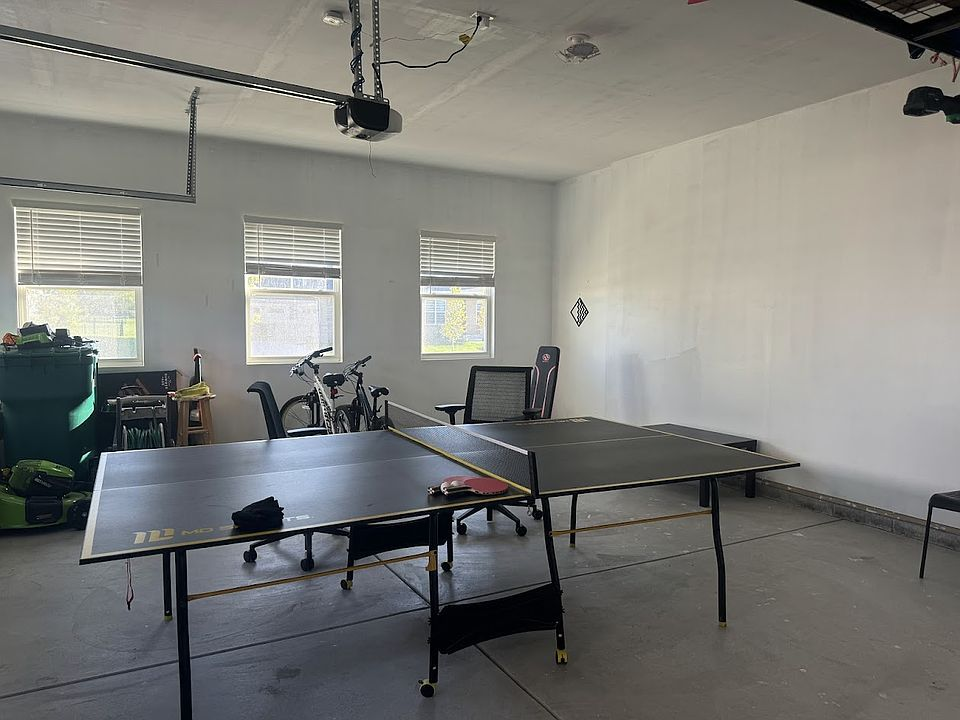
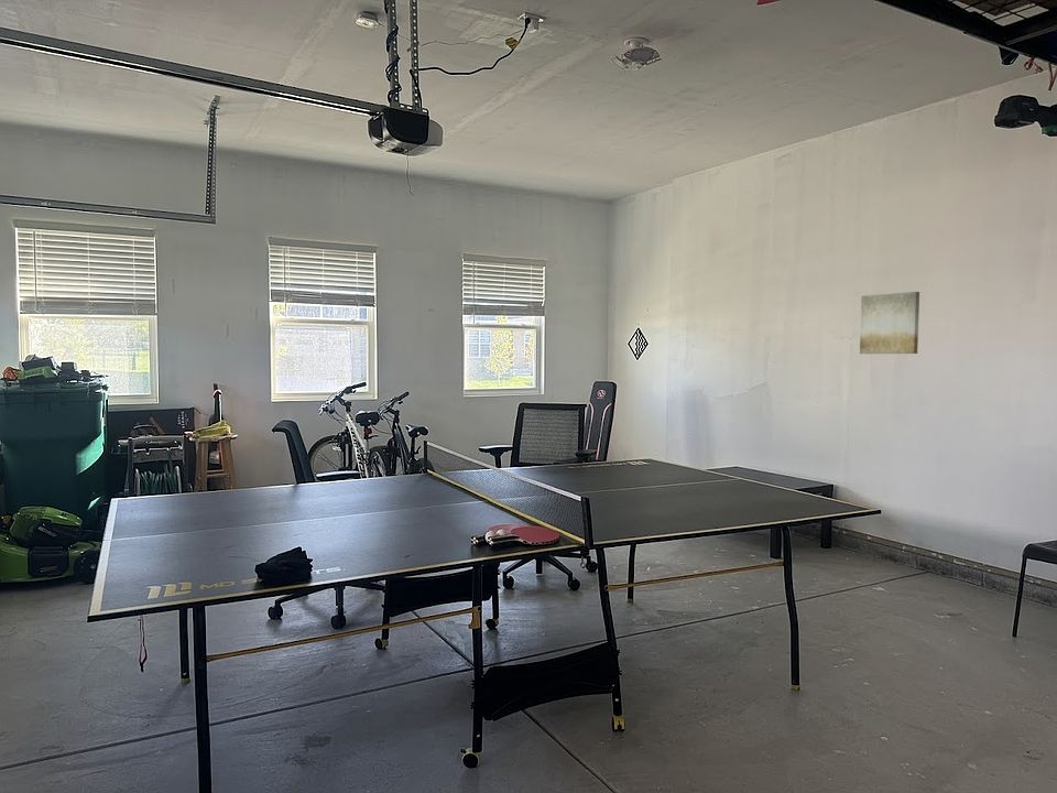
+ wall art [859,291,920,355]
